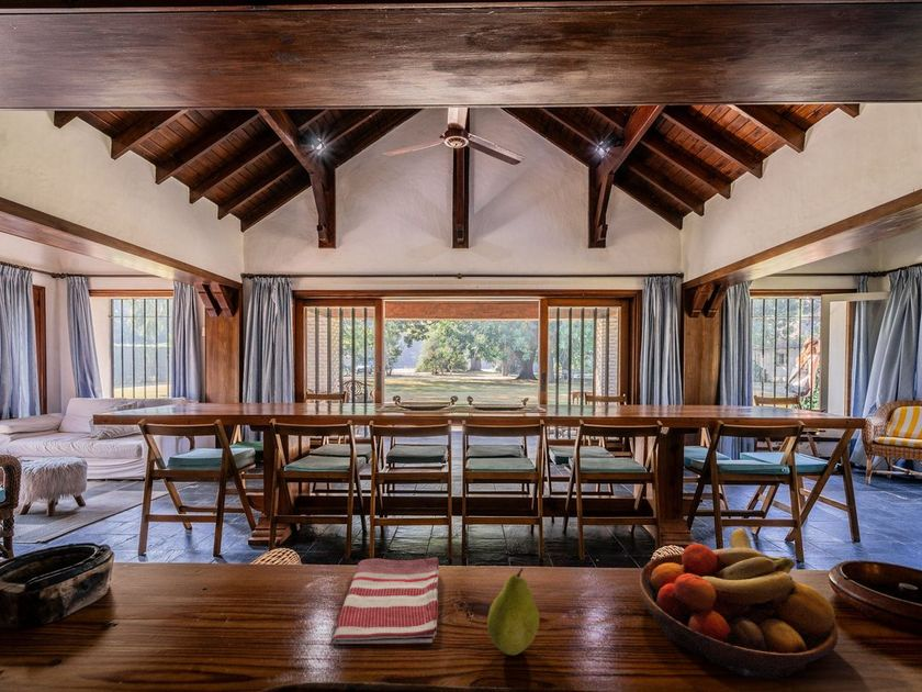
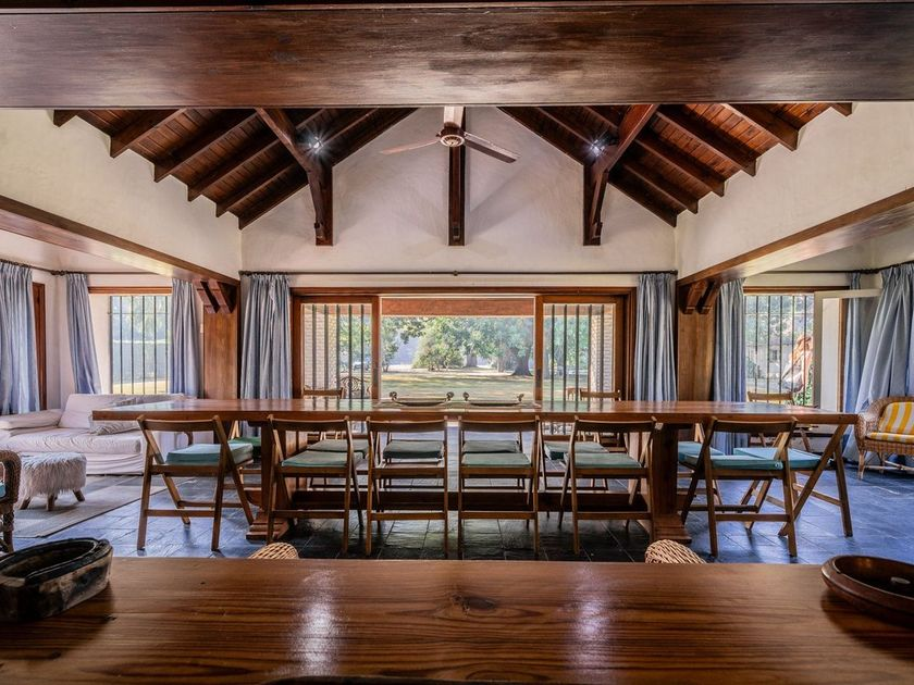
- dish towel [331,557,440,645]
- fruit [486,567,540,657]
- fruit bowl [638,526,839,680]
